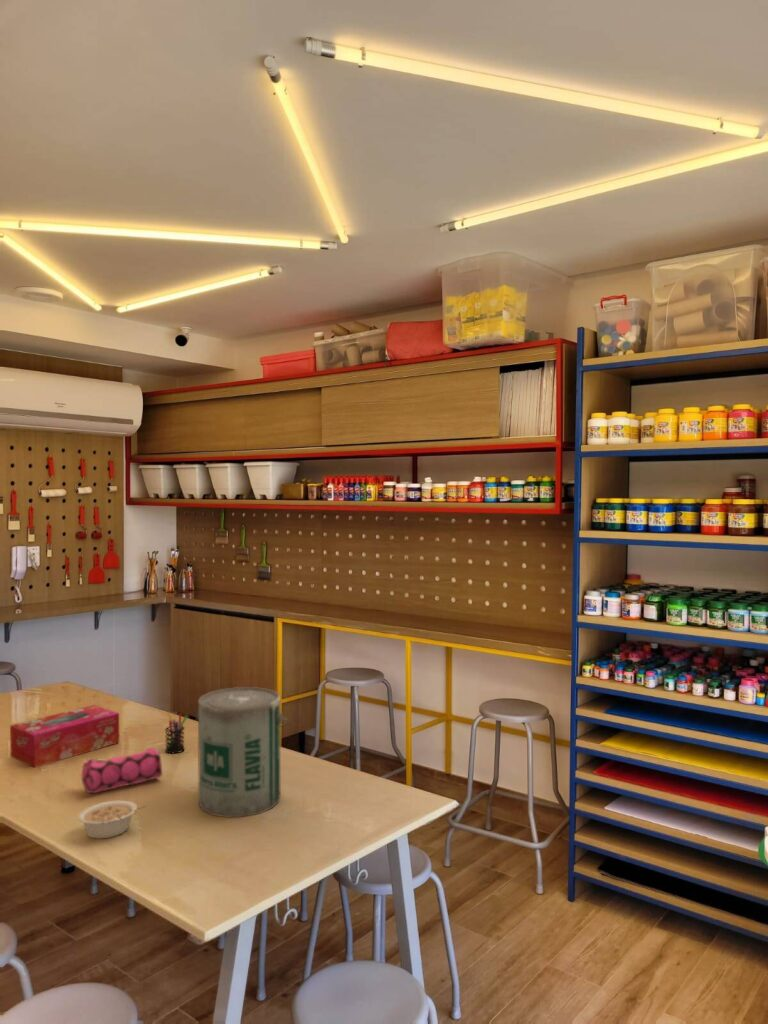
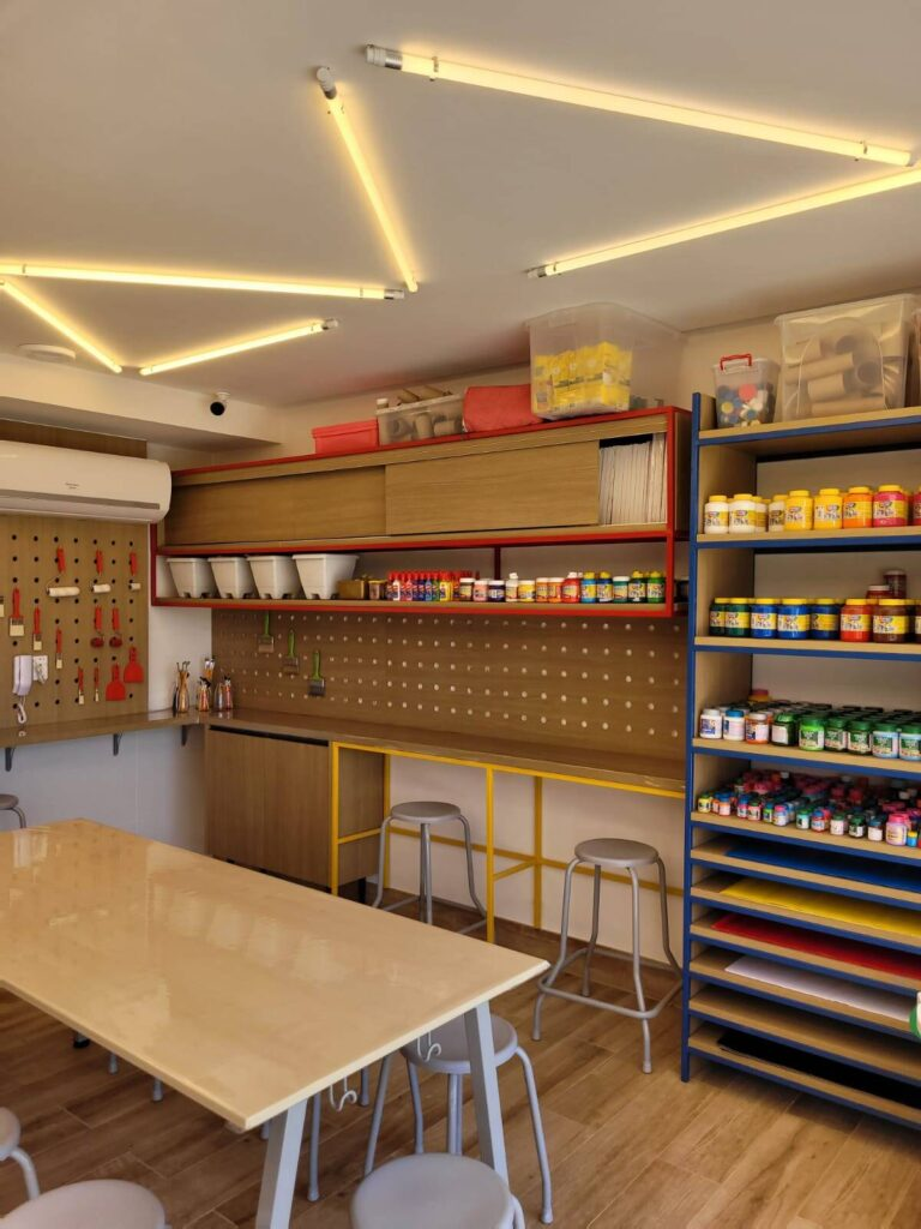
- paint can [195,686,291,818]
- legume [77,800,148,840]
- pencil case [81,747,163,794]
- tissue box [9,704,120,768]
- pen holder [164,713,189,754]
